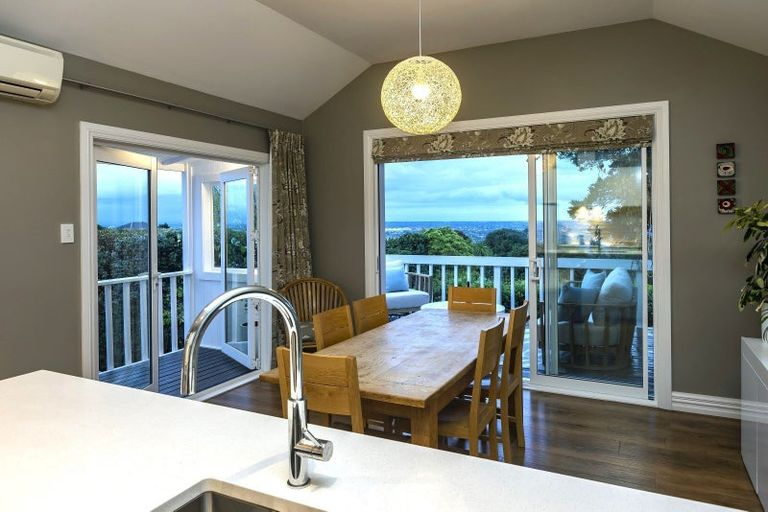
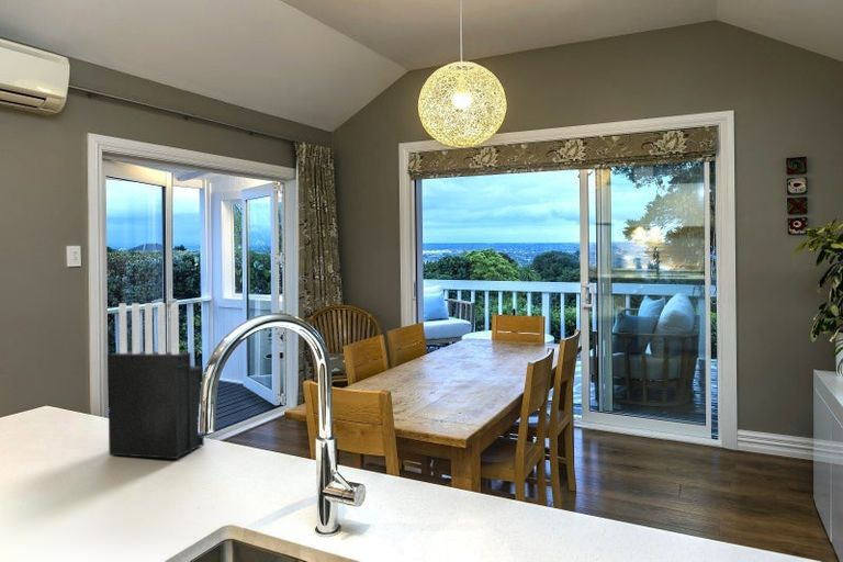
+ knife block [106,302,205,460]
